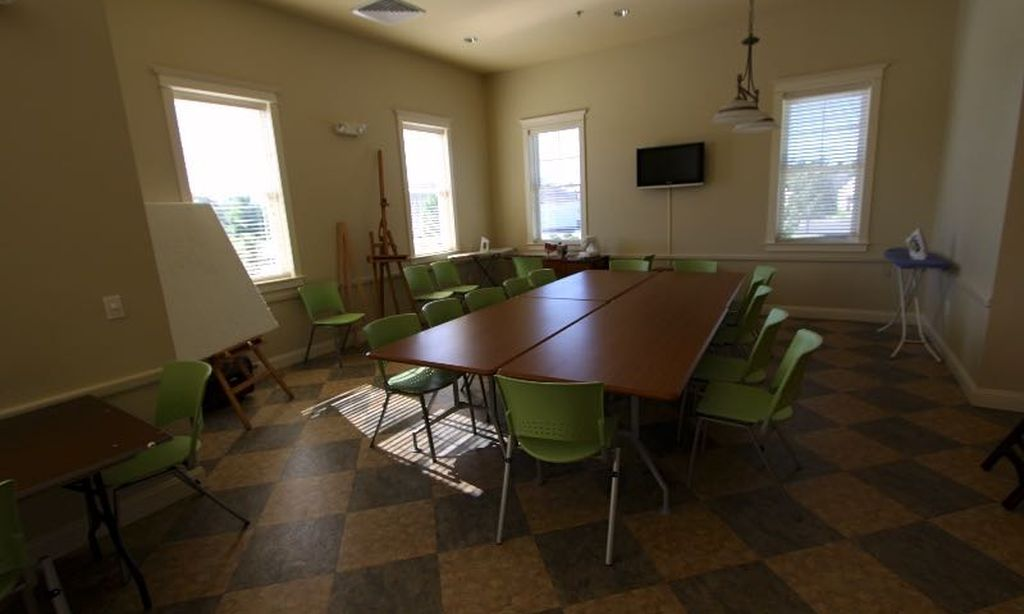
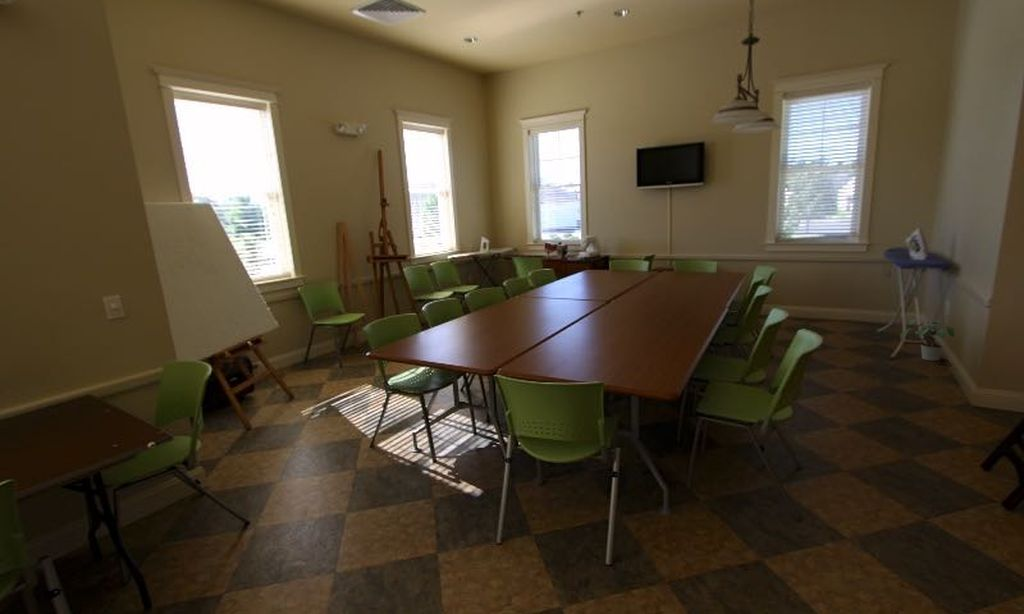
+ potted plant [899,318,955,362]
